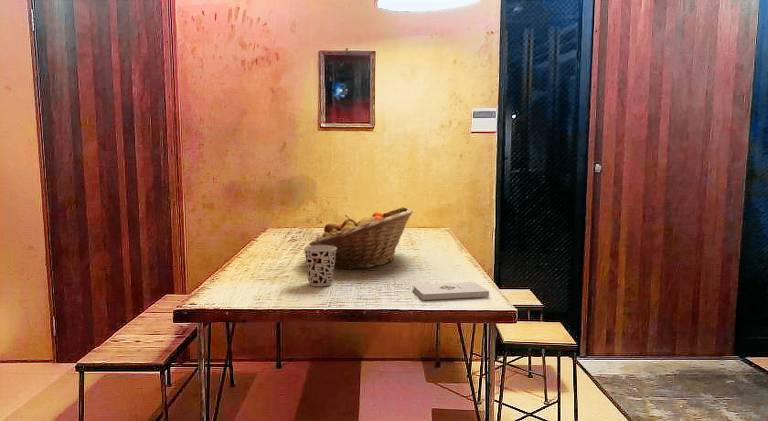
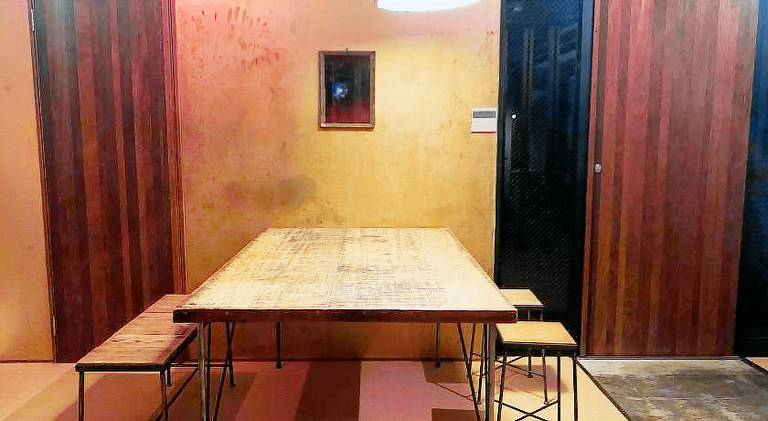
- notepad [412,281,490,301]
- fruit basket [308,206,414,270]
- cup [303,245,337,287]
